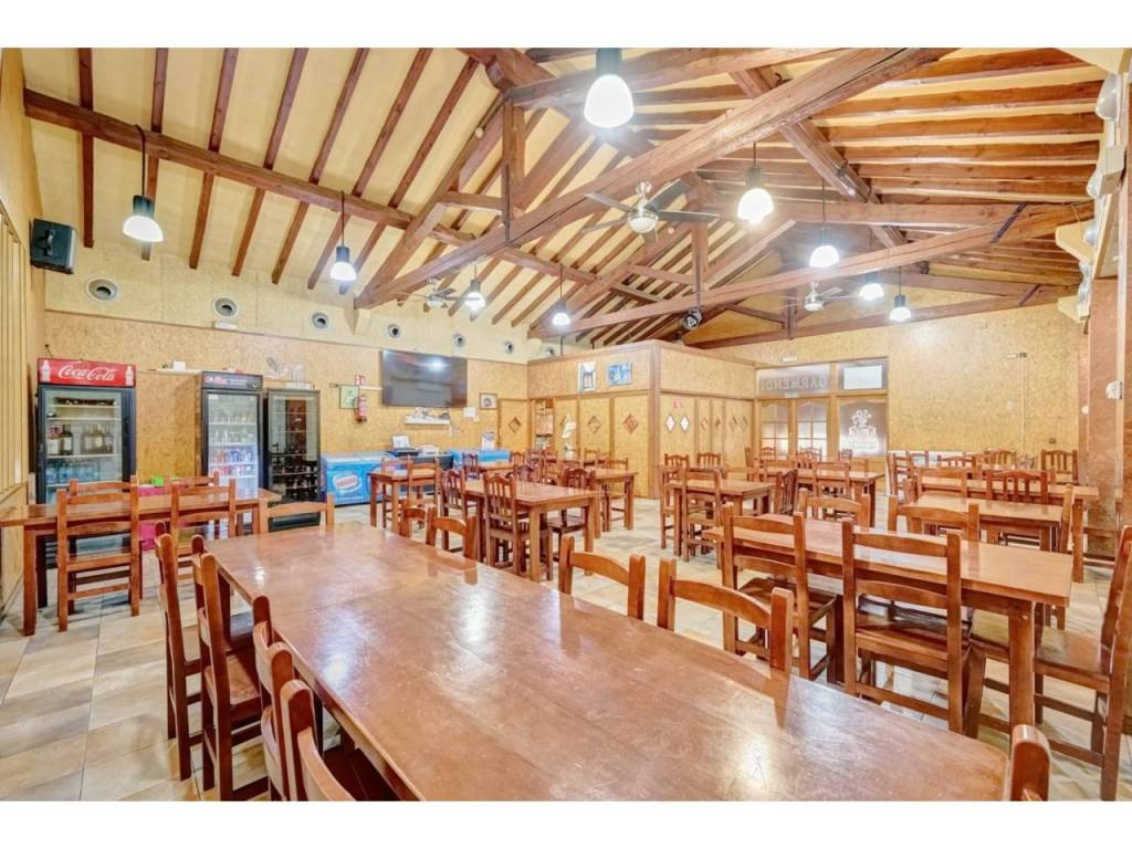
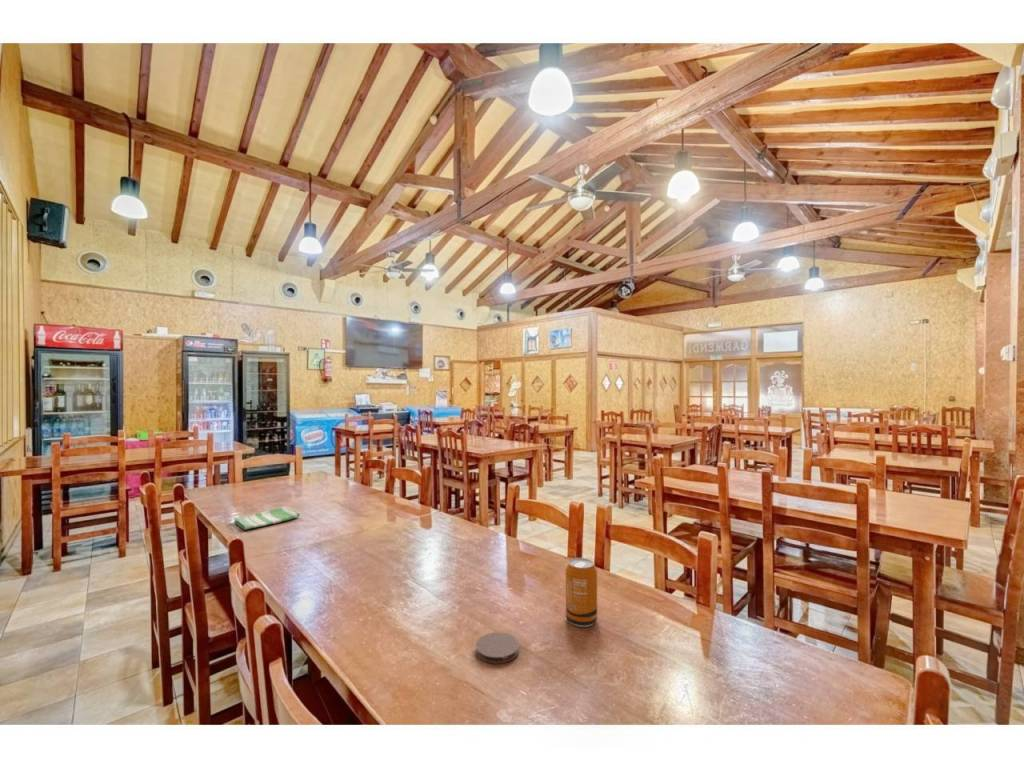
+ dish towel [232,506,301,531]
+ coaster [475,631,520,665]
+ soda can [565,557,598,628]
